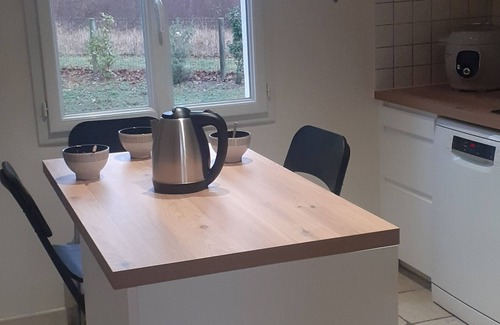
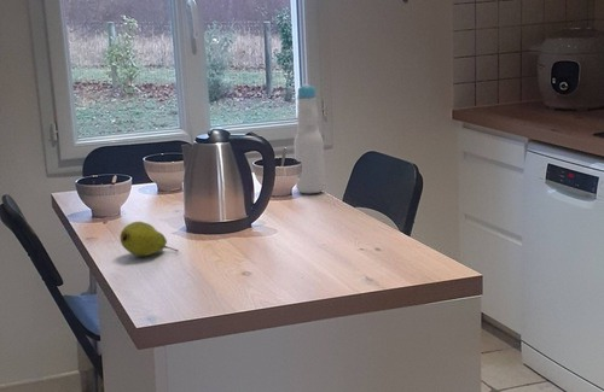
+ fruit [120,221,180,257]
+ bottle [294,82,326,194]
